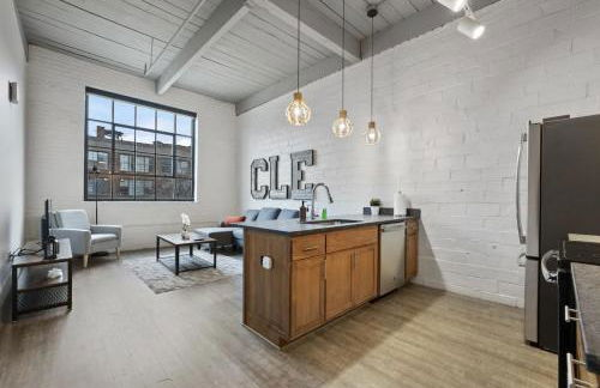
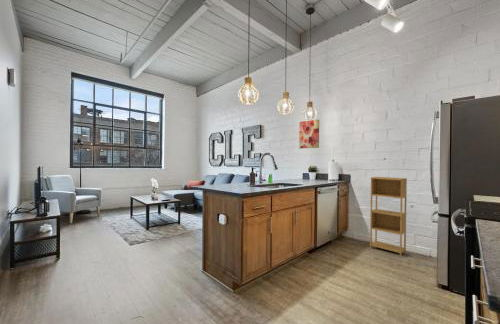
+ shelving unit [369,176,408,257]
+ wall art [298,118,320,149]
